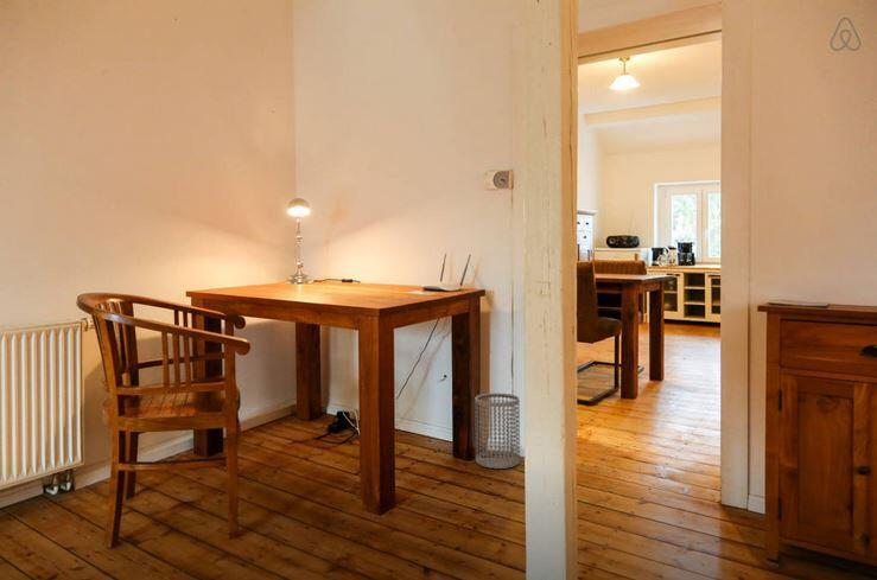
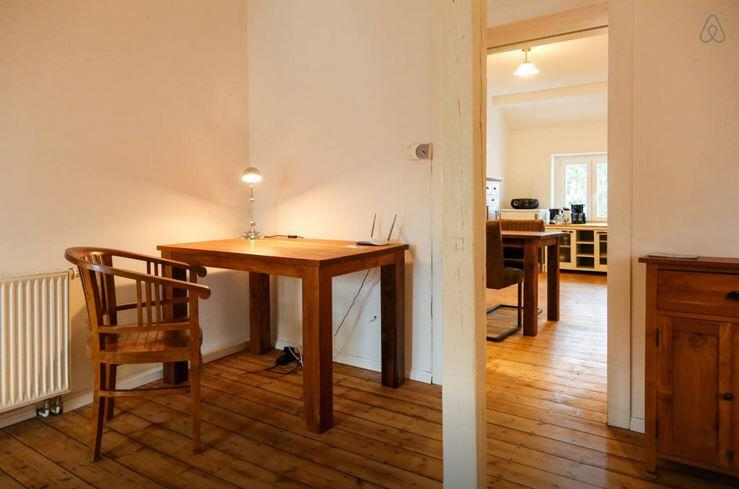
- wastebasket [474,391,521,470]
